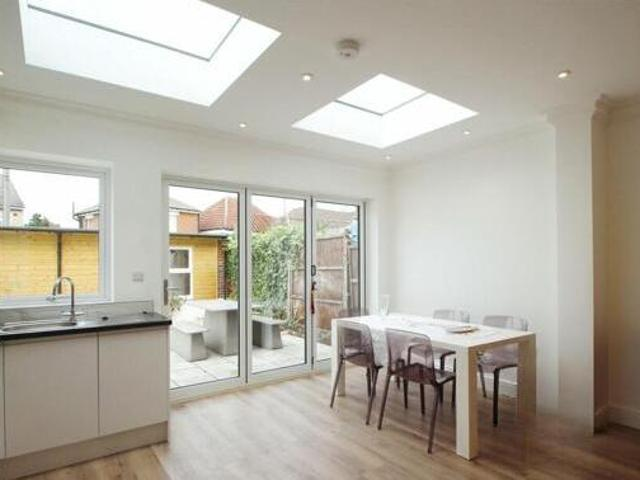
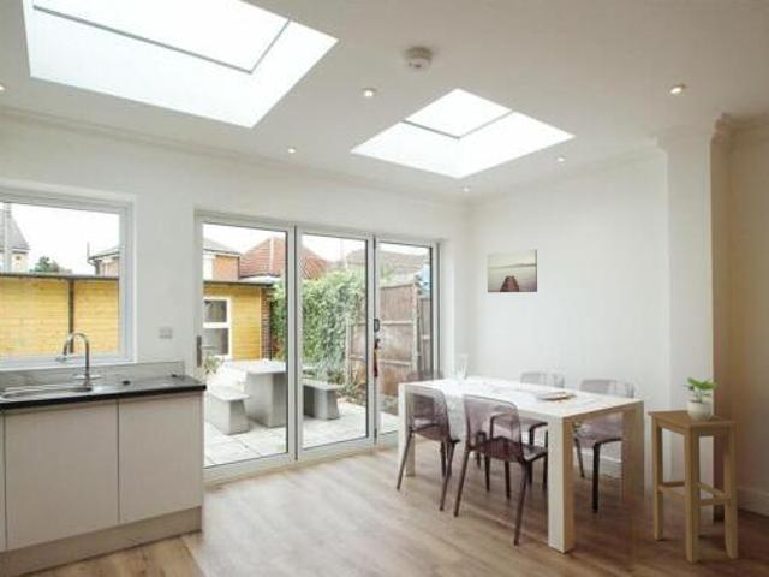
+ potted plant [680,375,719,421]
+ stool [646,409,741,564]
+ wall art [487,248,538,293]
